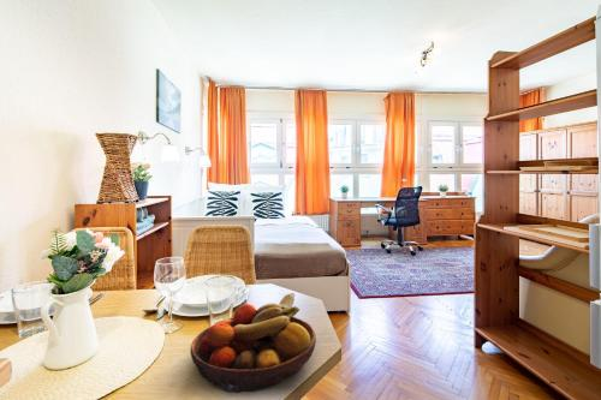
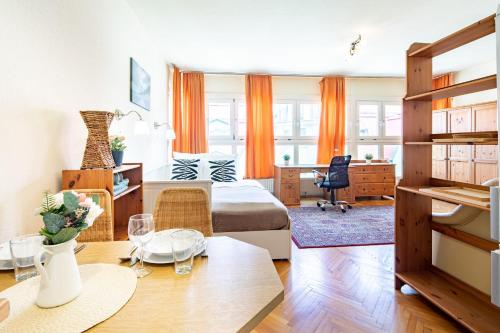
- fruit bowl [189,292,317,394]
